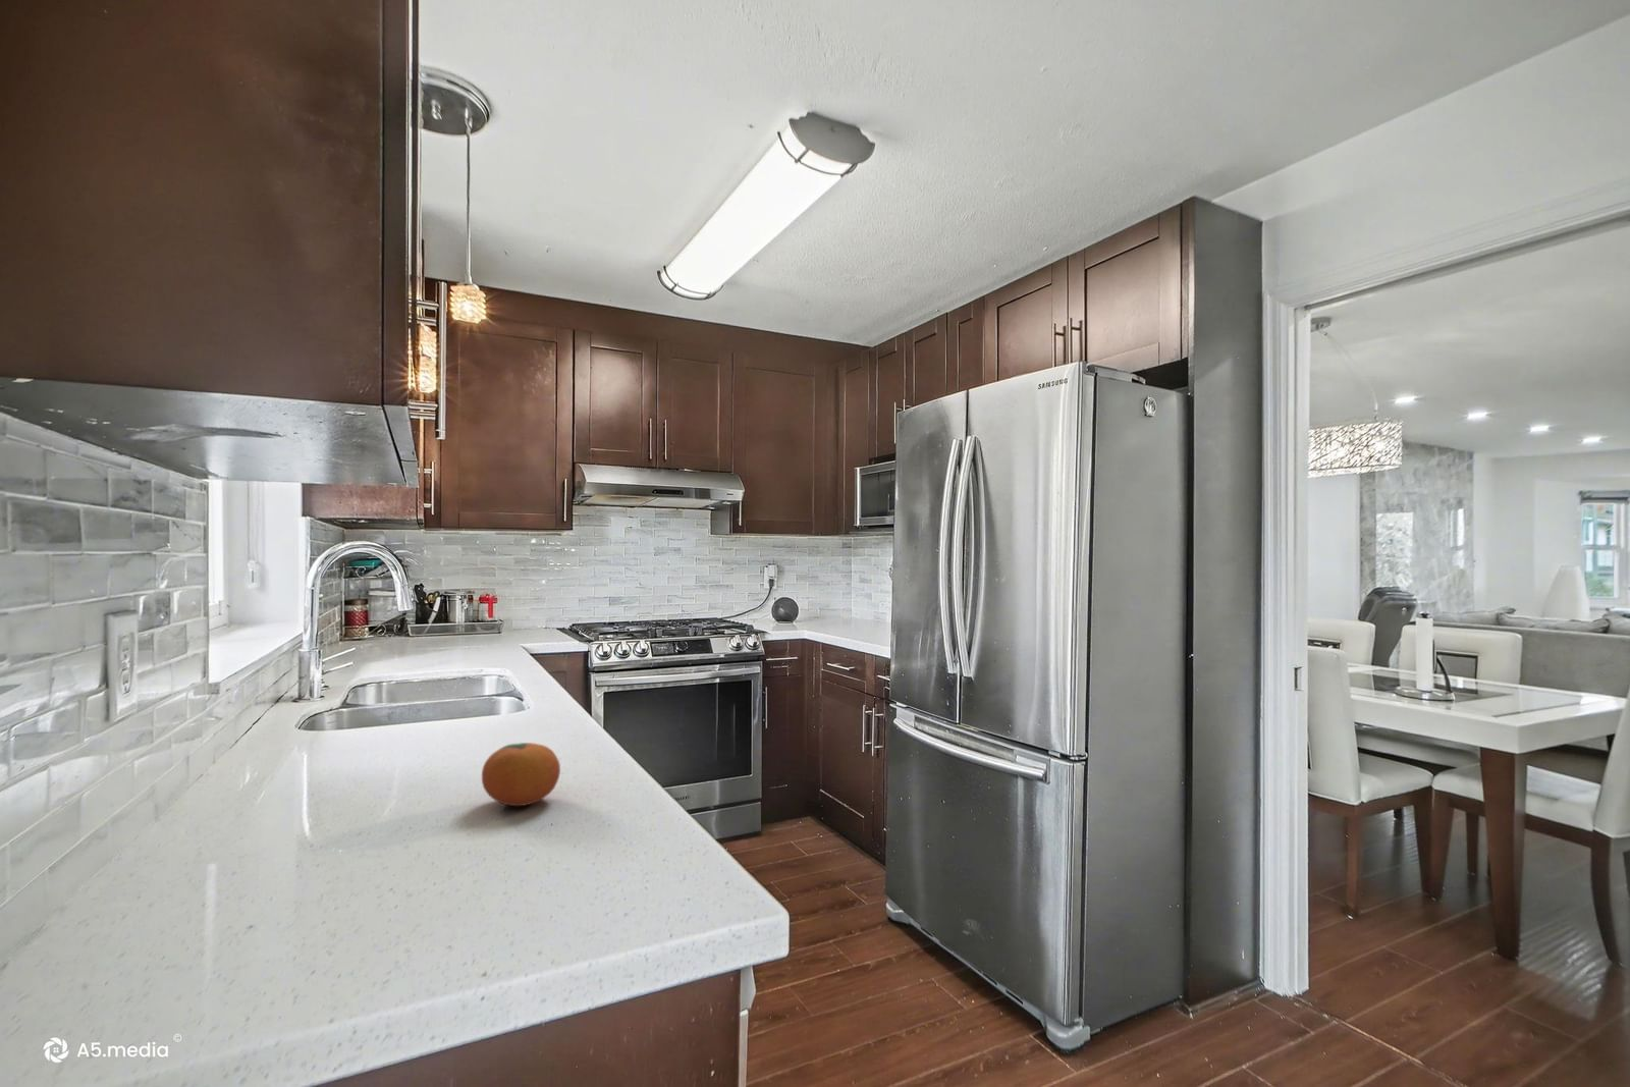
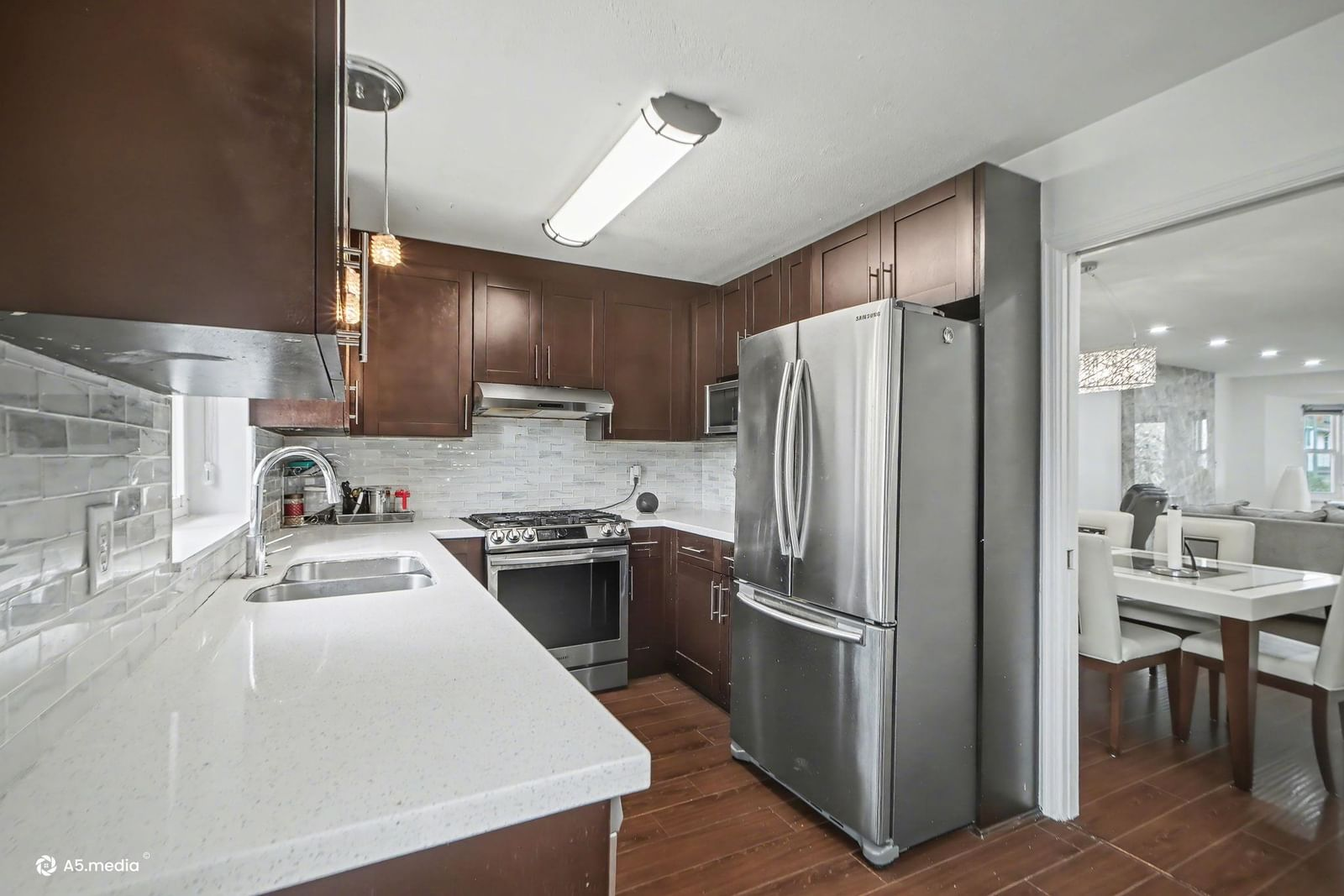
- fruit [480,741,562,807]
